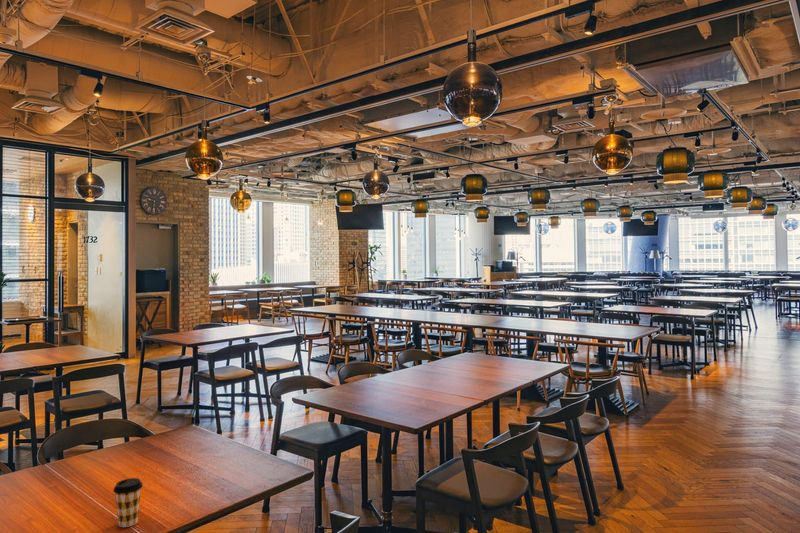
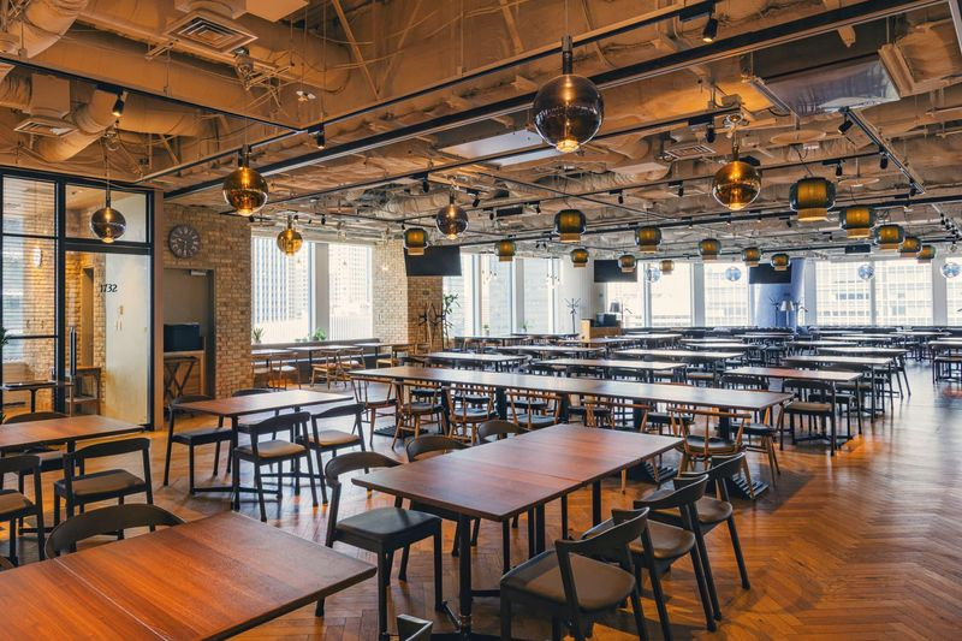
- coffee cup [112,477,144,528]
